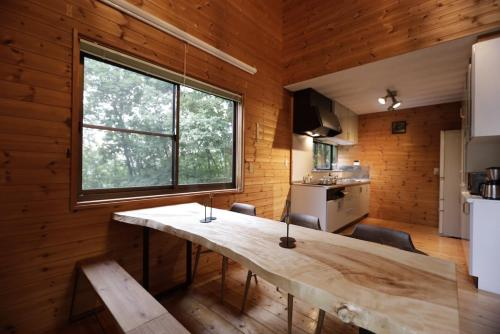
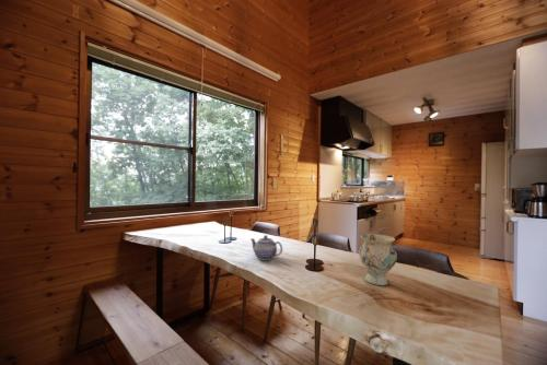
+ vase [358,233,398,286]
+ teapot [249,234,283,261]
